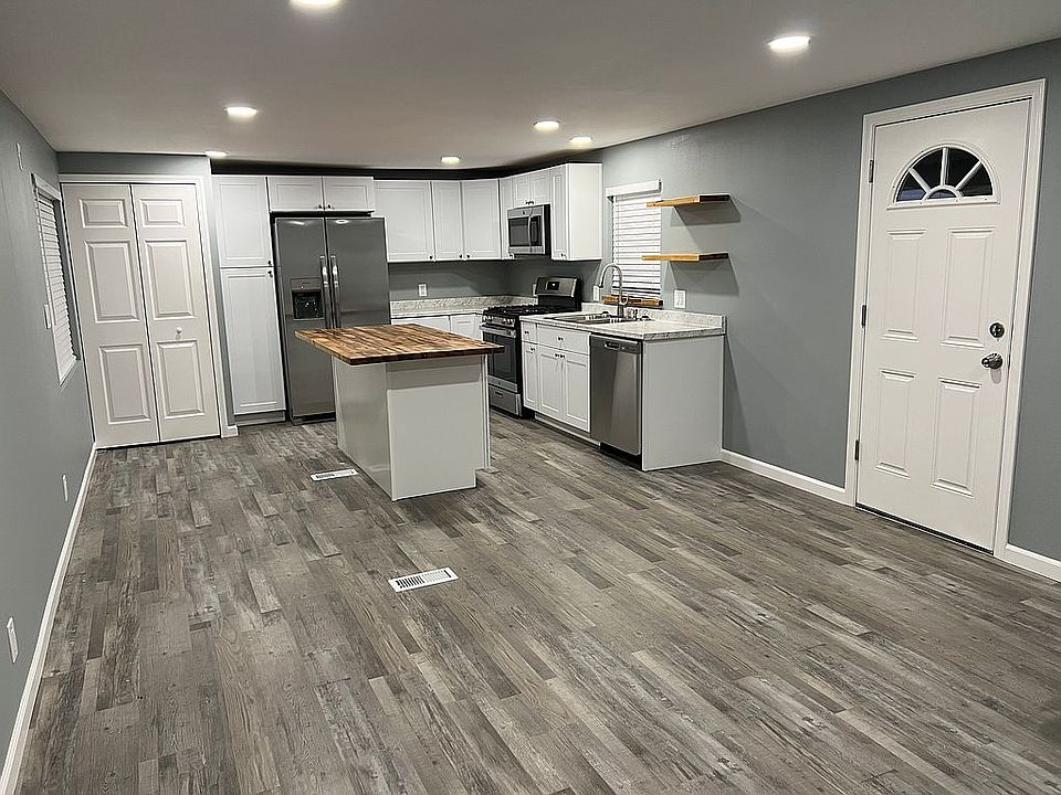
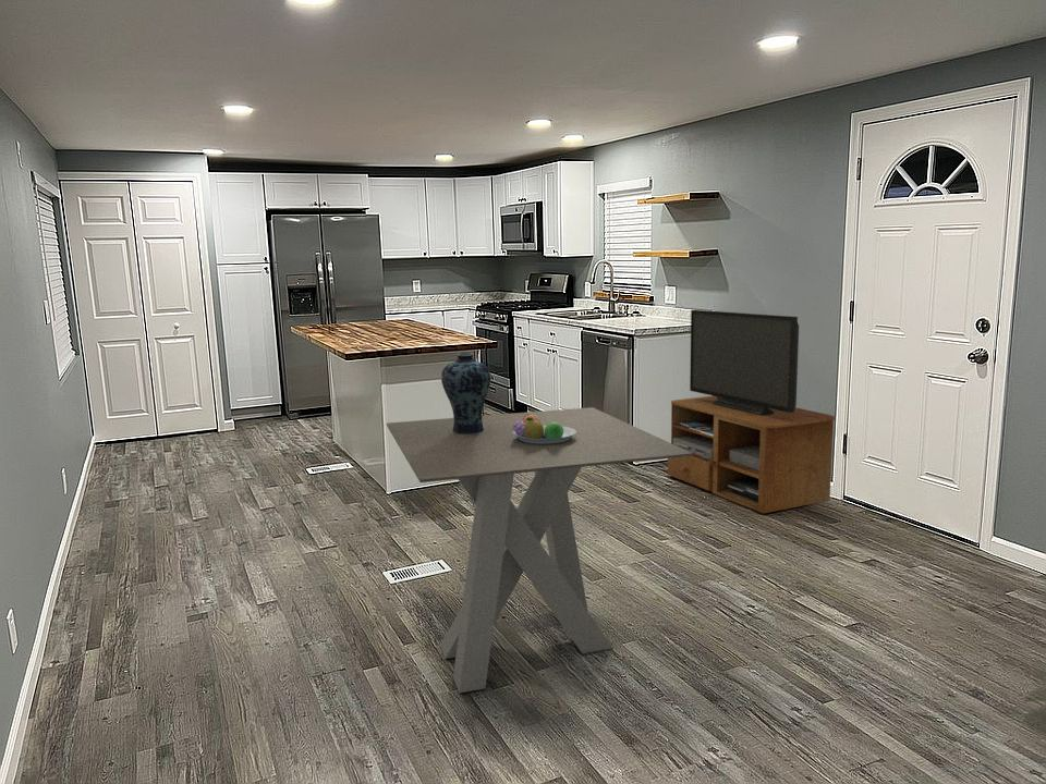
+ fruit bowl [513,414,576,444]
+ dining table [386,406,693,694]
+ vase [440,352,492,434]
+ tv stand [667,309,836,515]
